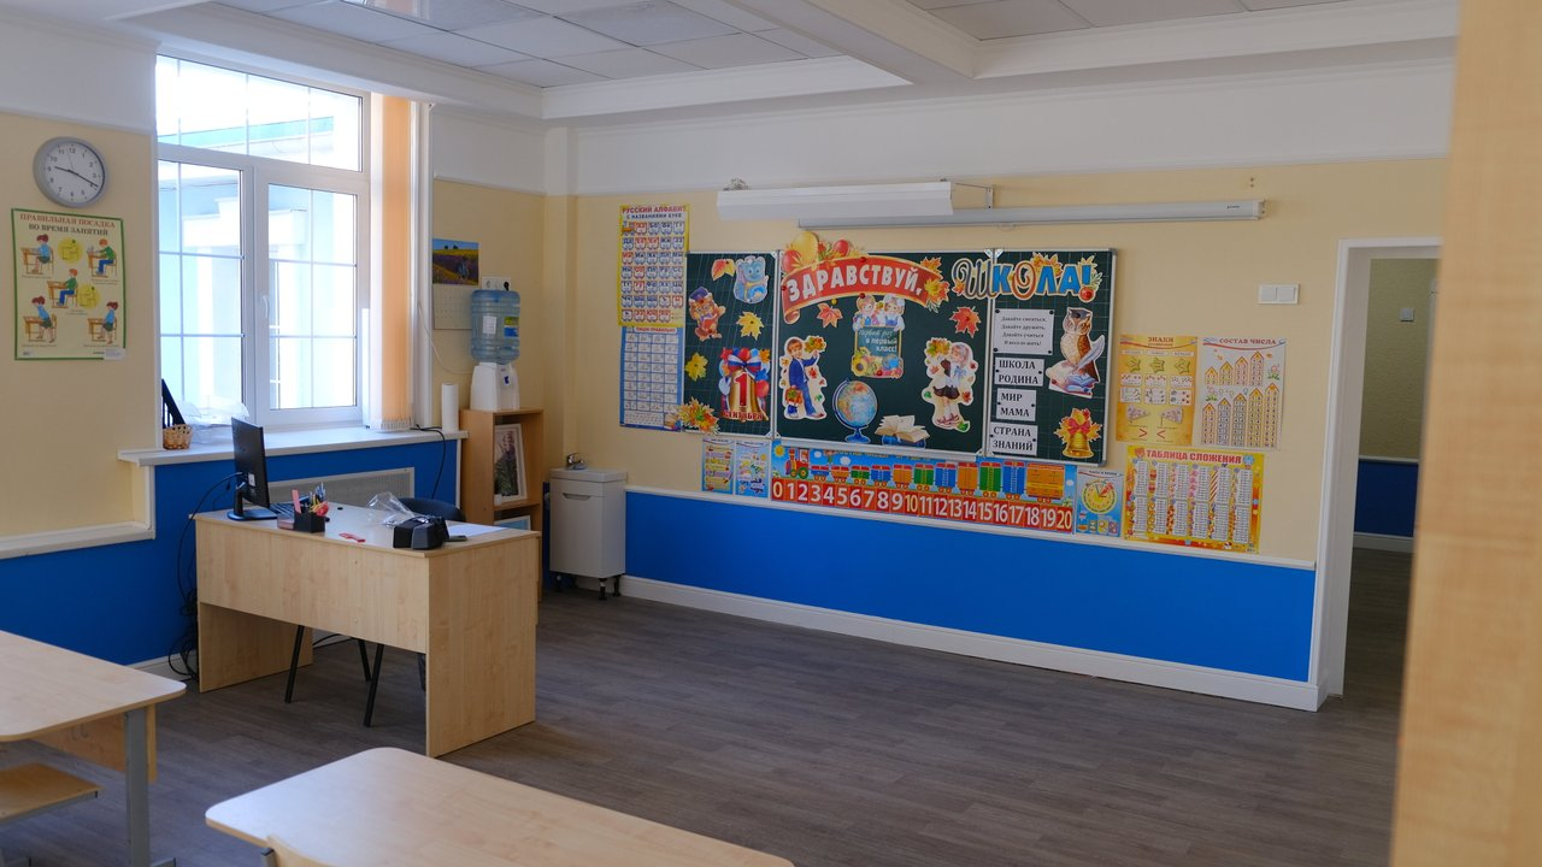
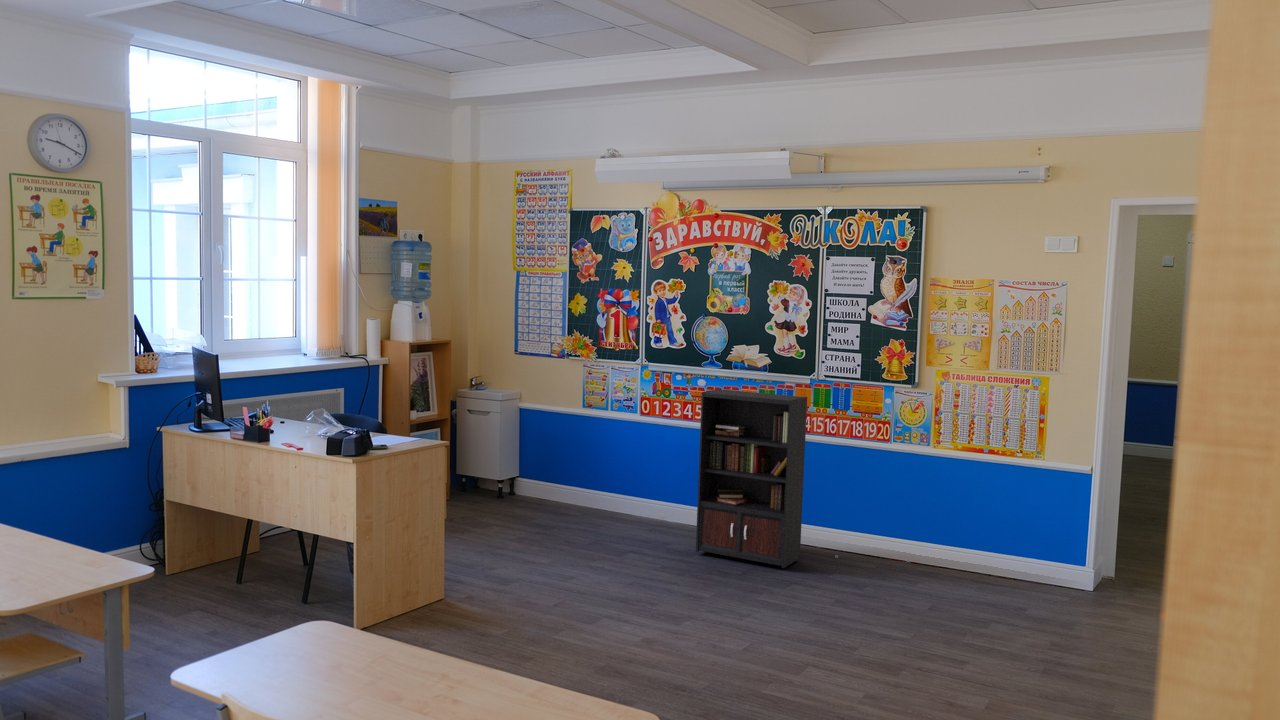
+ bookcase [695,388,839,569]
